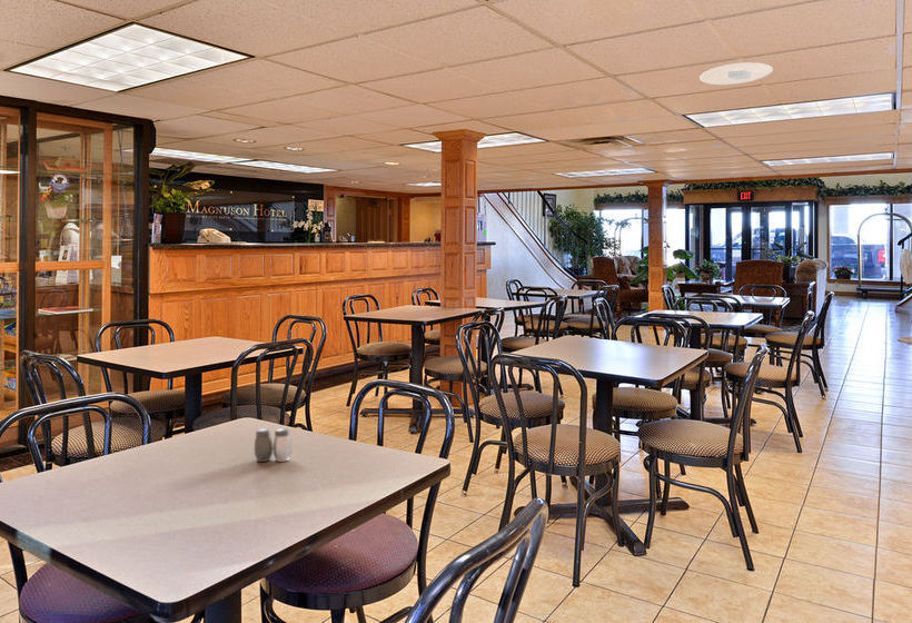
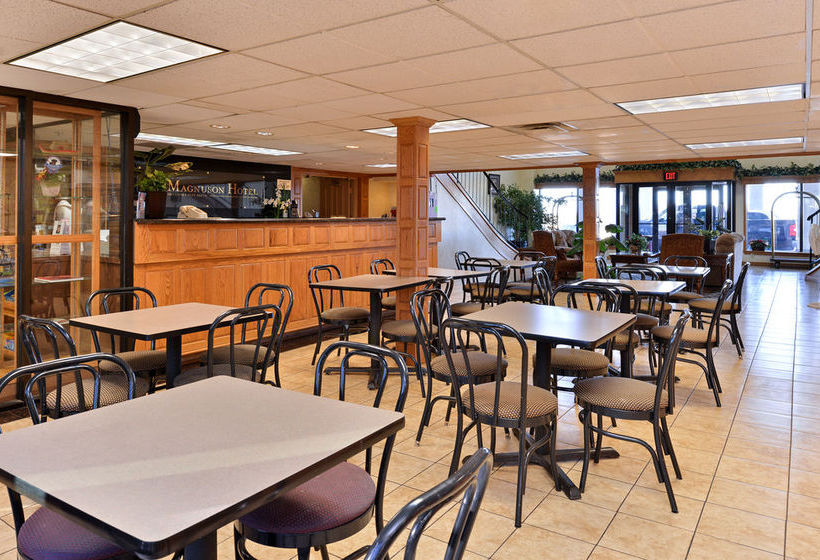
- recessed light [698,61,774,86]
- salt and pepper shaker [254,427,293,463]
